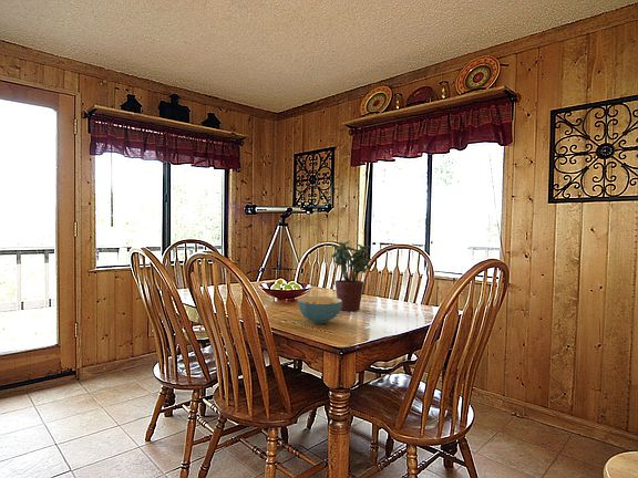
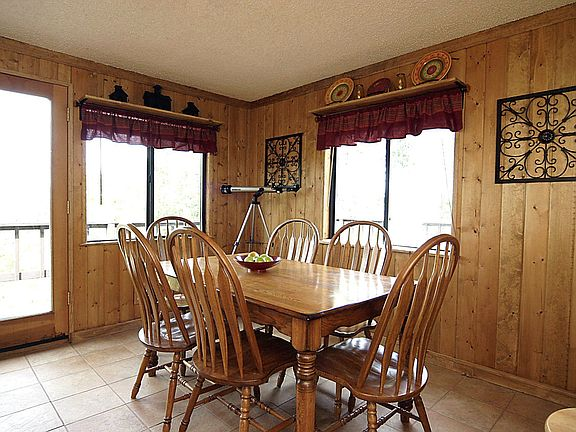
- cereal bowl [297,295,342,324]
- potted plant [330,240,373,312]
